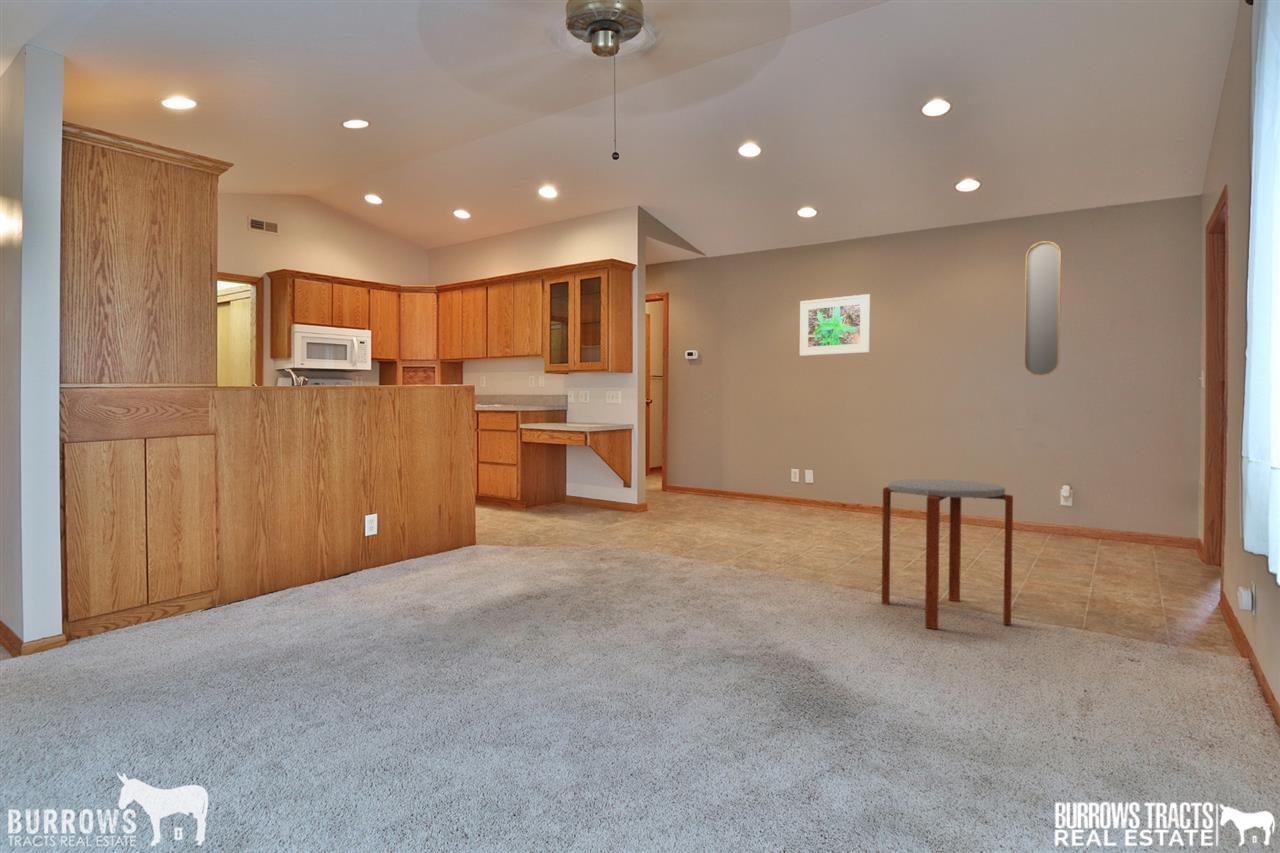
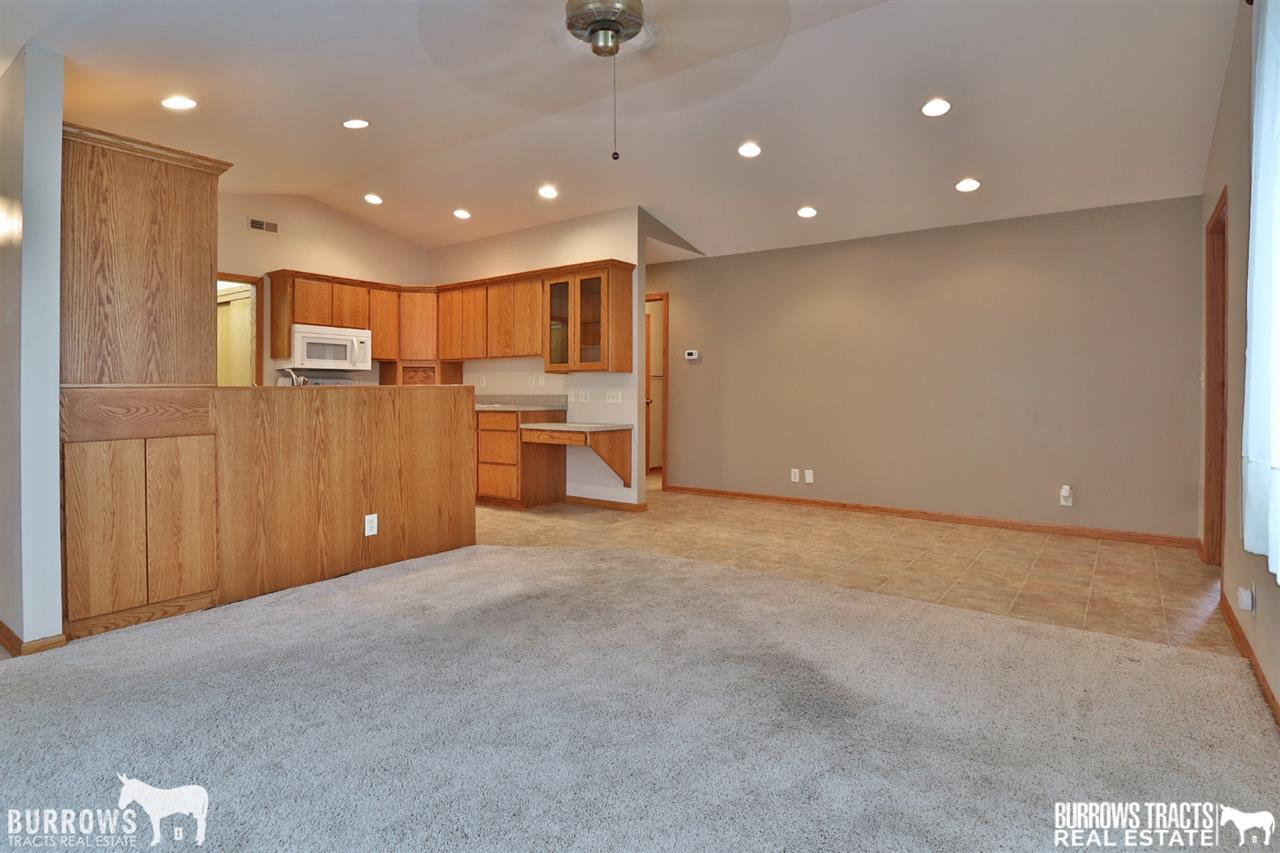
- home mirror [1023,240,1062,377]
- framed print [799,293,871,357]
- side table [881,478,1014,630]
